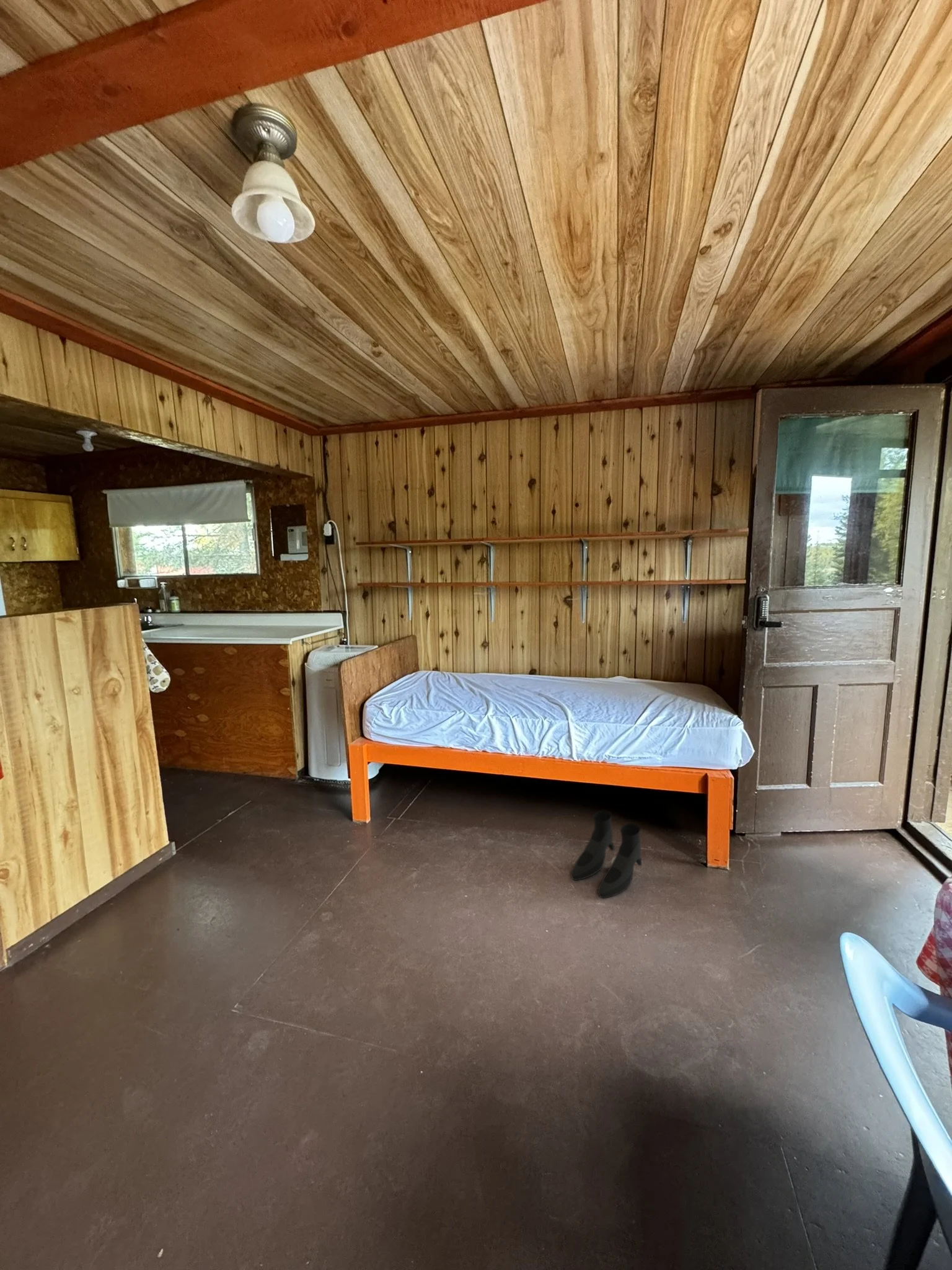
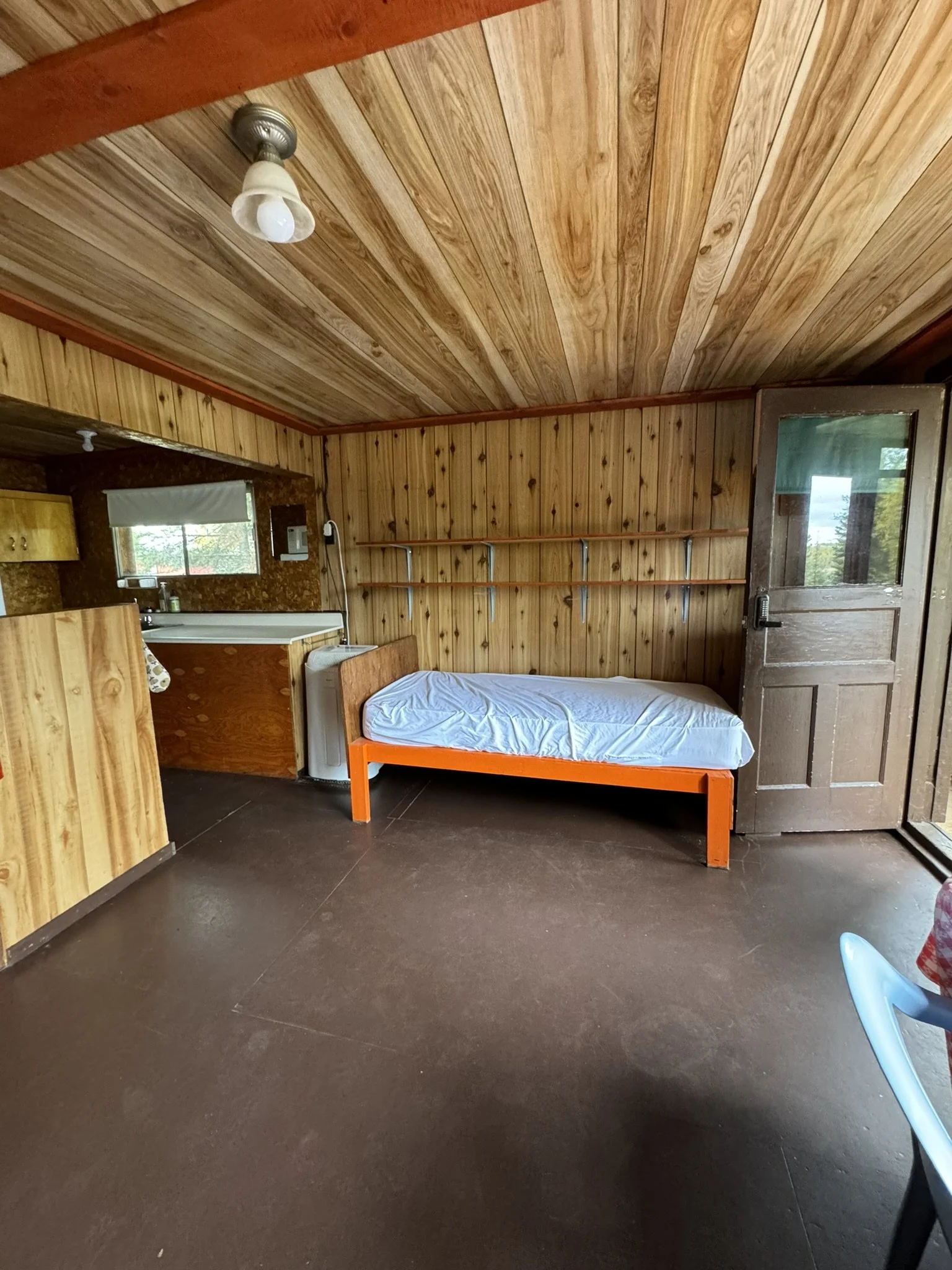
- boots [570,809,643,899]
